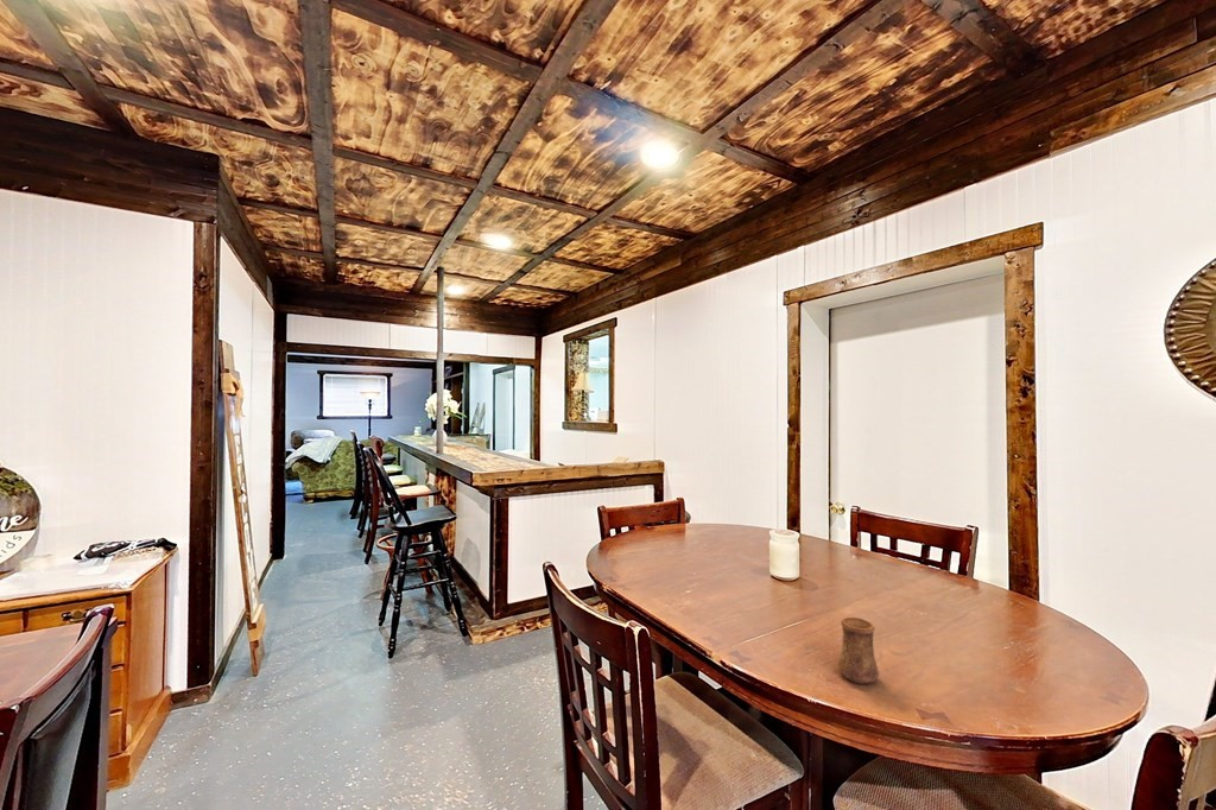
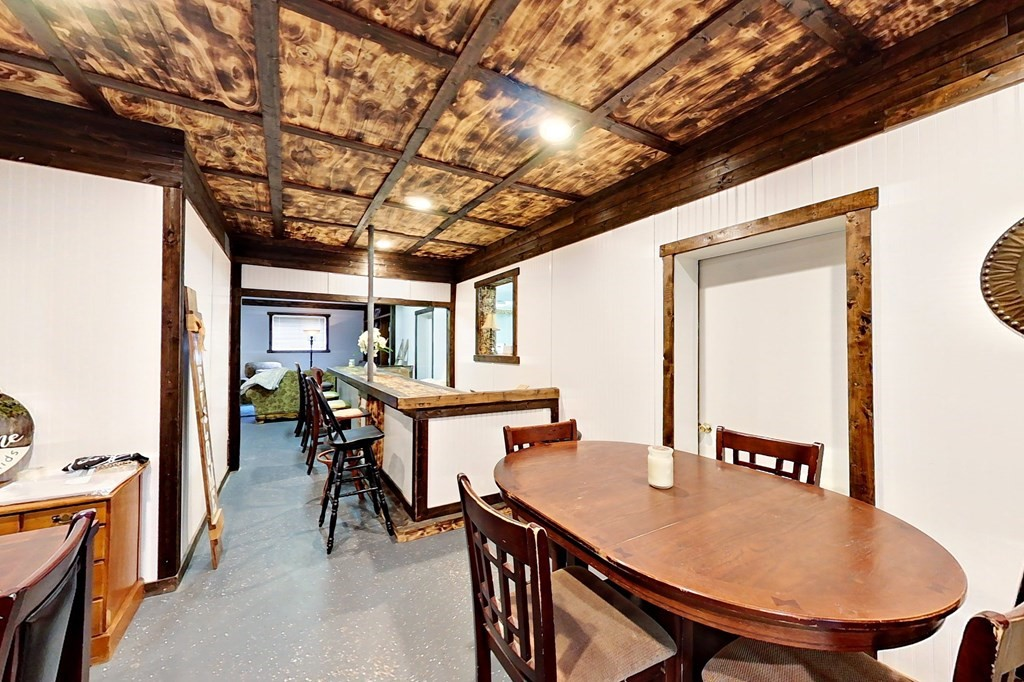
- cup [837,616,880,685]
